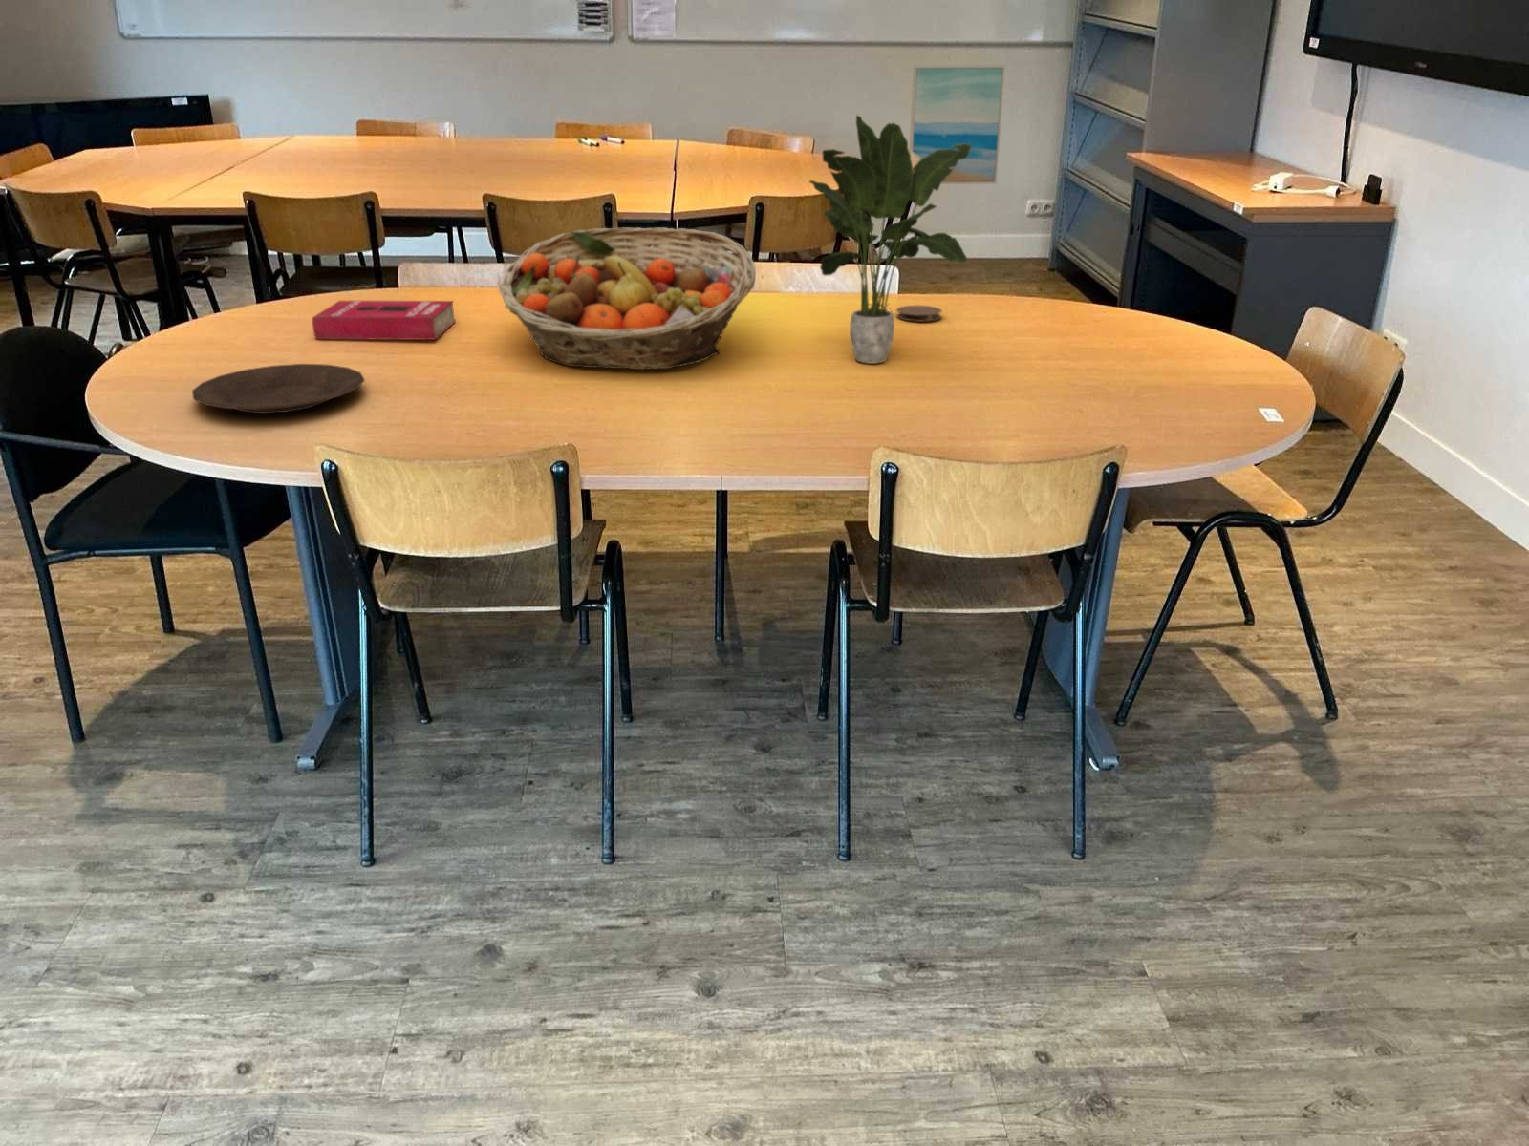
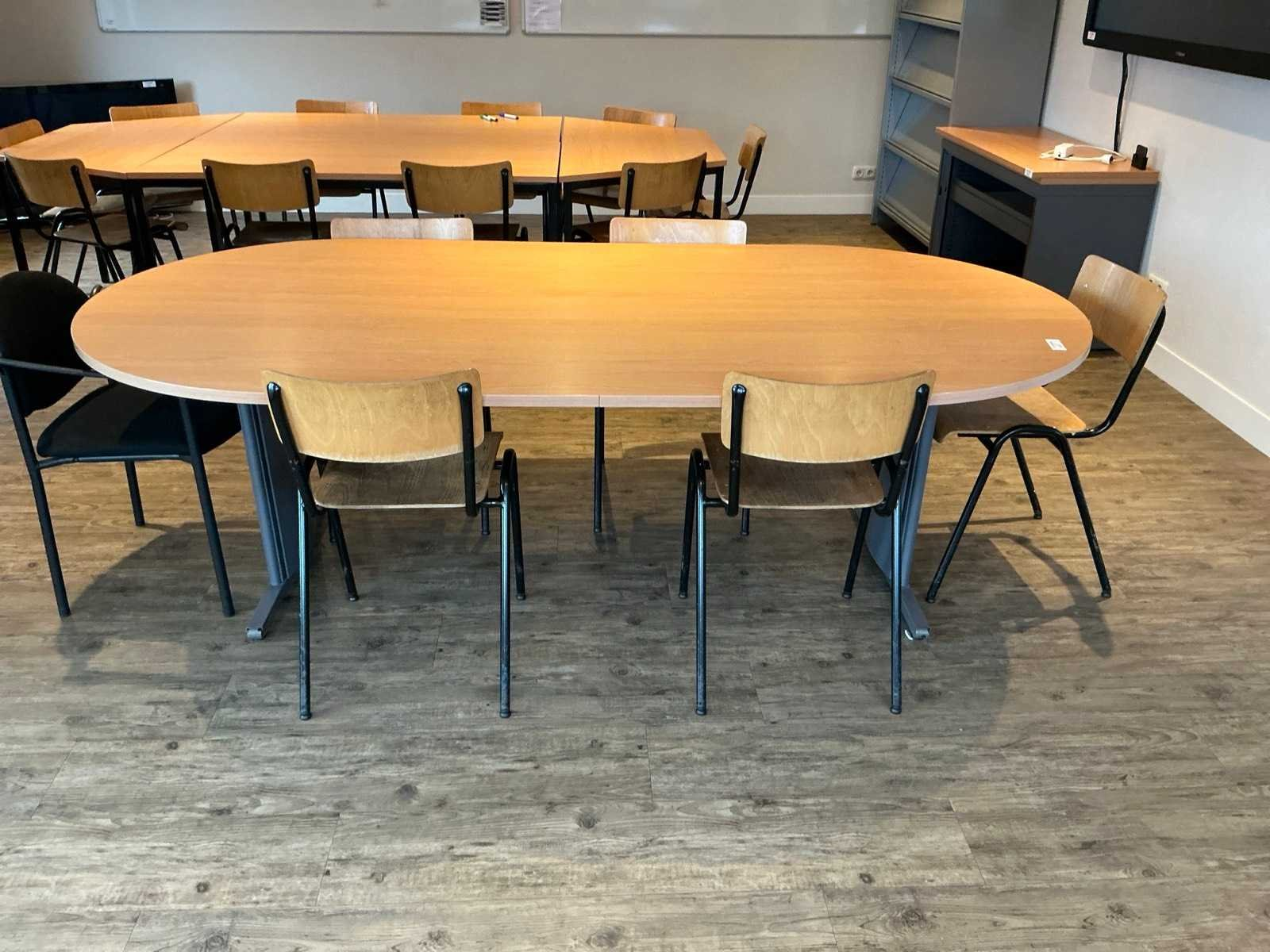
- book [311,300,456,341]
- potted plant [809,114,972,365]
- fruit basket [498,226,757,371]
- wall art [909,64,1006,185]
- plate [191,362,366,414]
- coaster [896,305,943,323]
